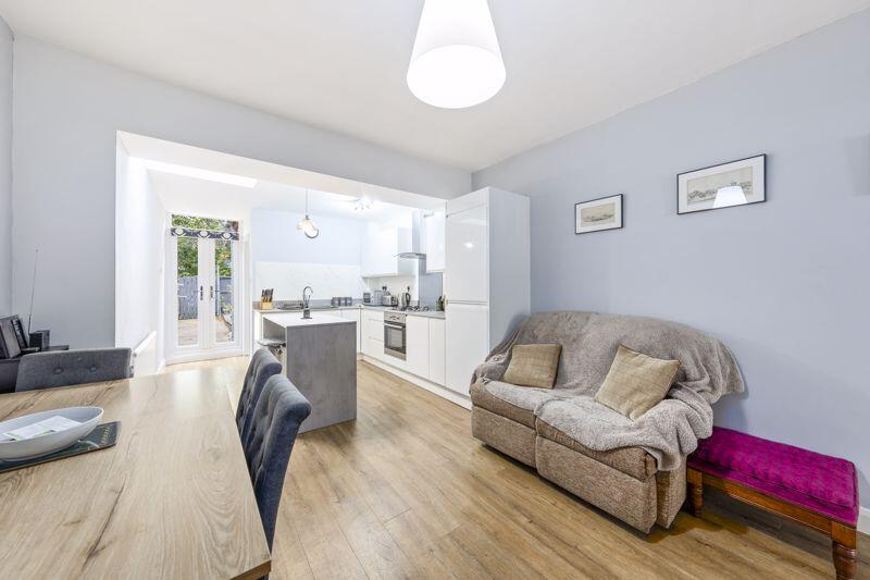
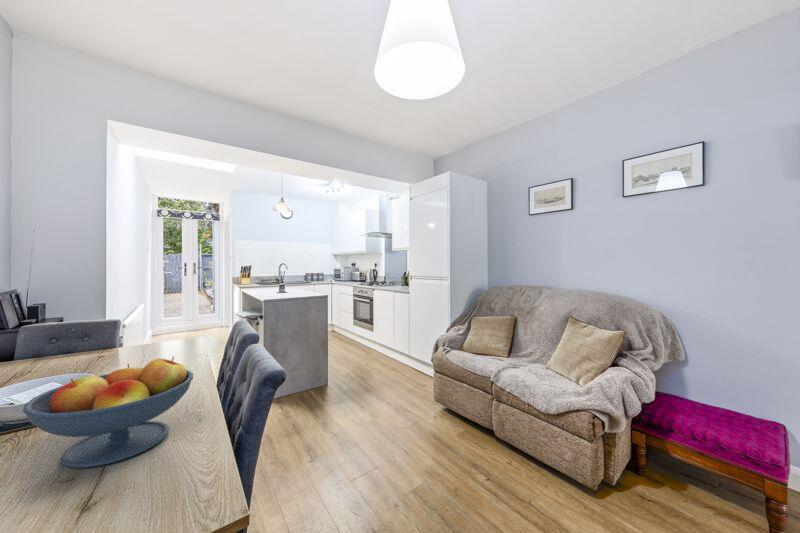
+ fruit bowl [22,356,194,469]
